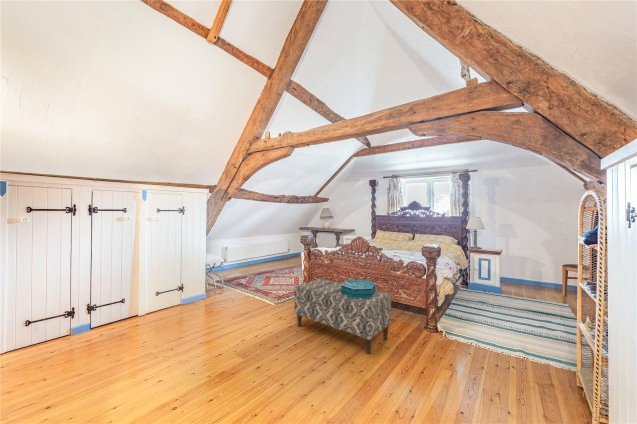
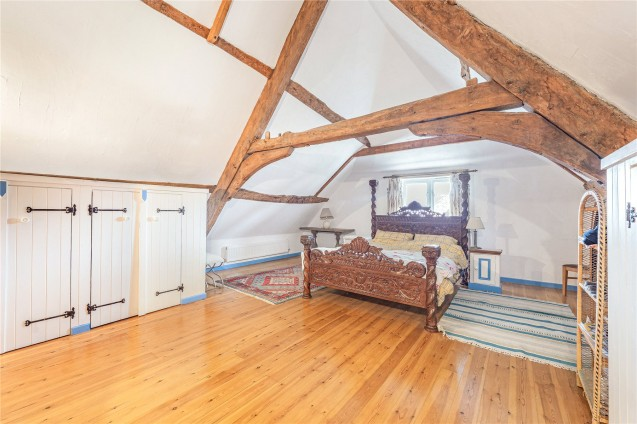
- bench [293,278,392,355]
- decorative box [341,279,377,298]
